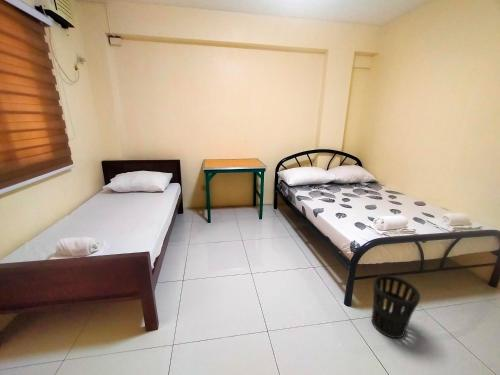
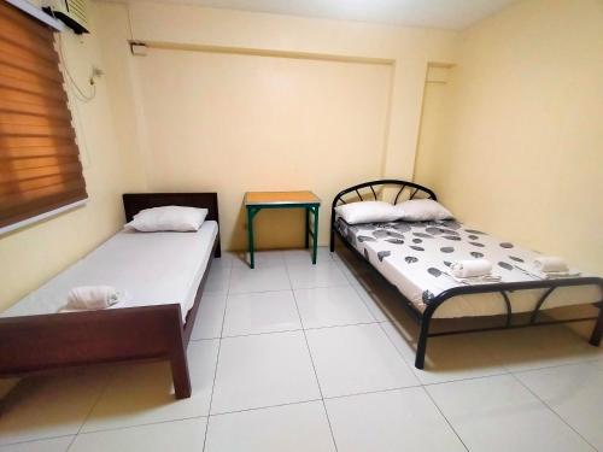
- wastebasket [370,274,421,339]
